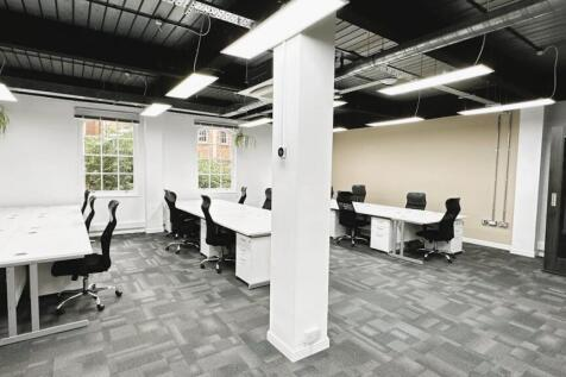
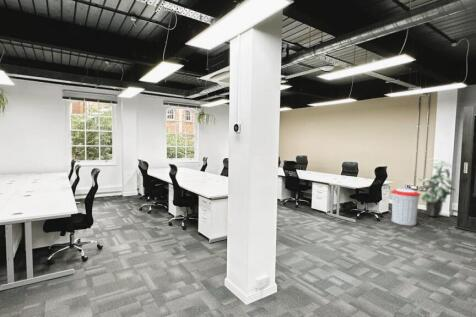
+ indoor plant [417,158,457,218]
+ trash can [390,187,421,227]
